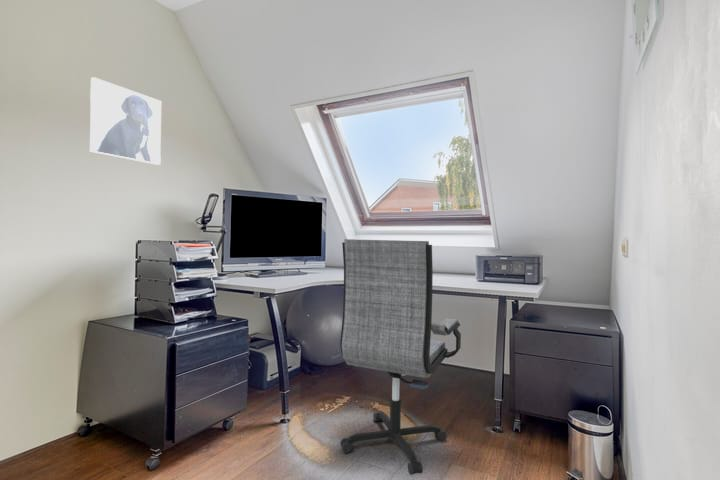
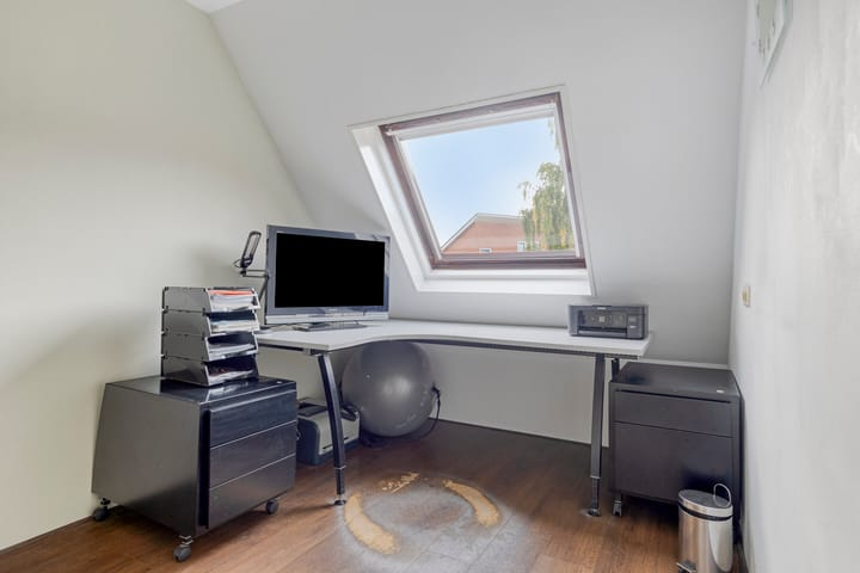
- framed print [89,76,162,166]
- office chair [339,238,462,476]
